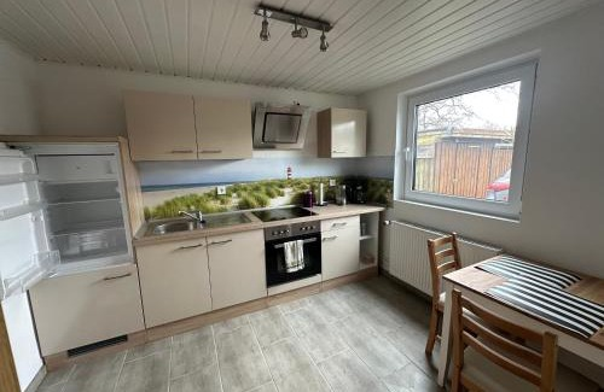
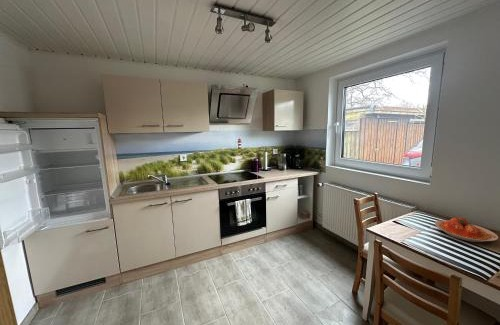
+ plate [434,216,499,243]
